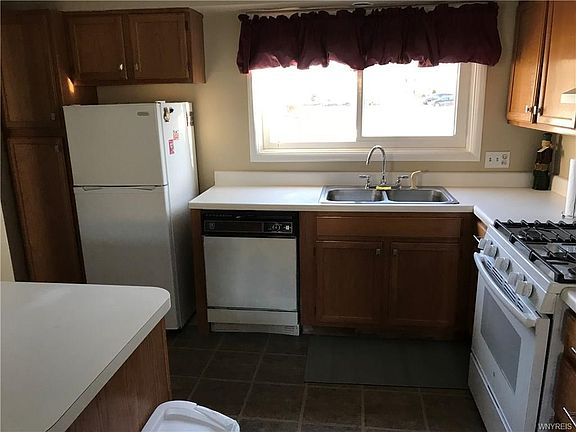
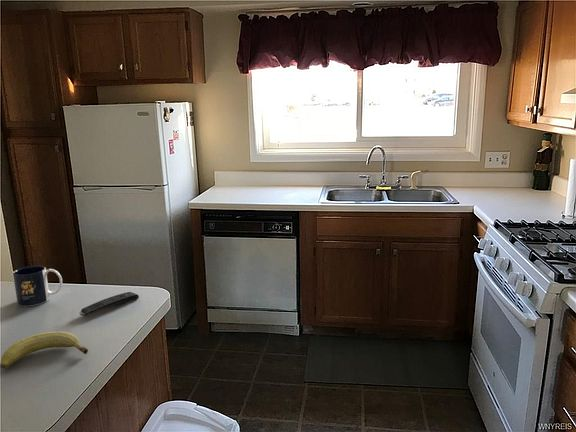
+ fruit [0,331,89,370]
+ mug [12,265,63,307]
+ remote control [78,291,140,317]
